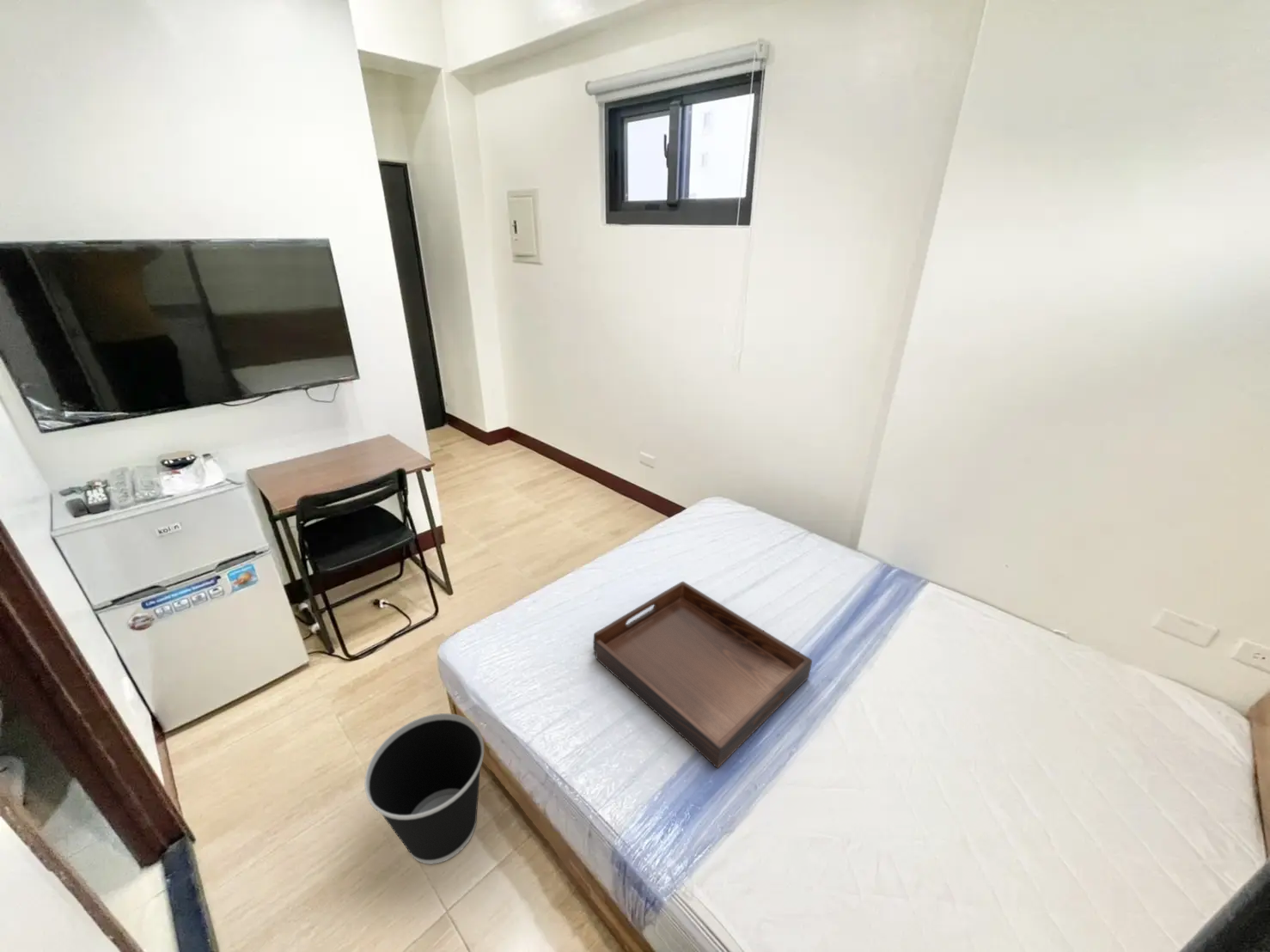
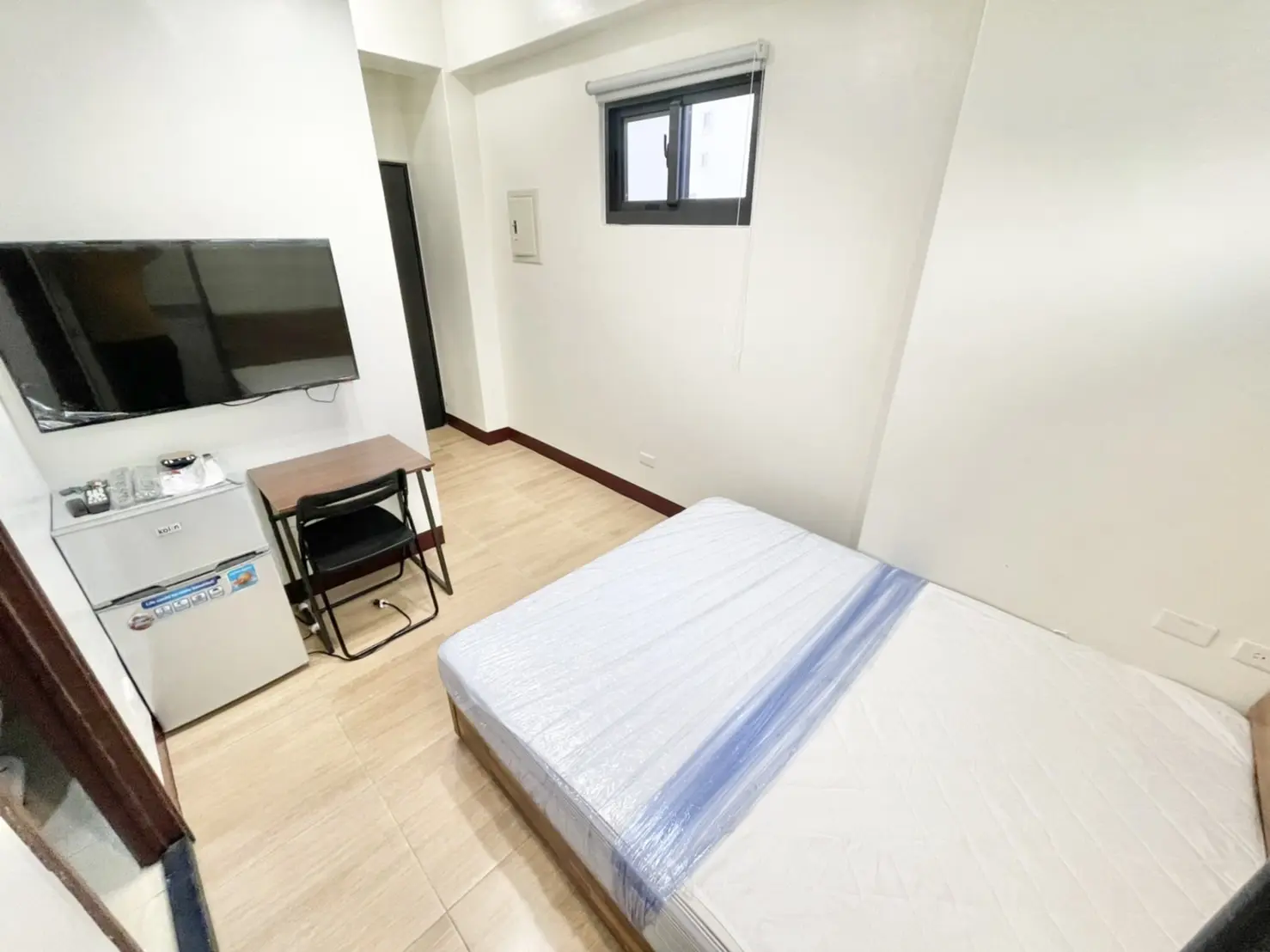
- wastebasket [363,712,485,865]
- serving tray [593,581,813,769]
